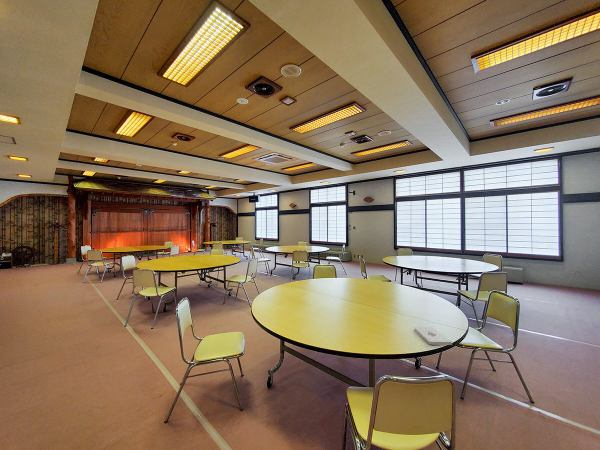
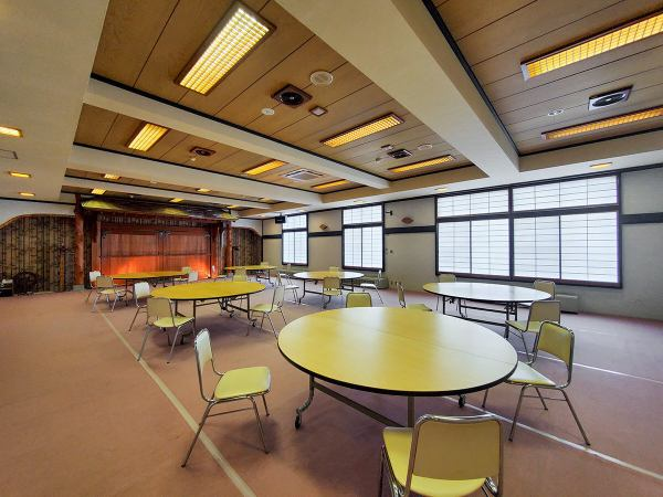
- notepad [413,326,453,346]
